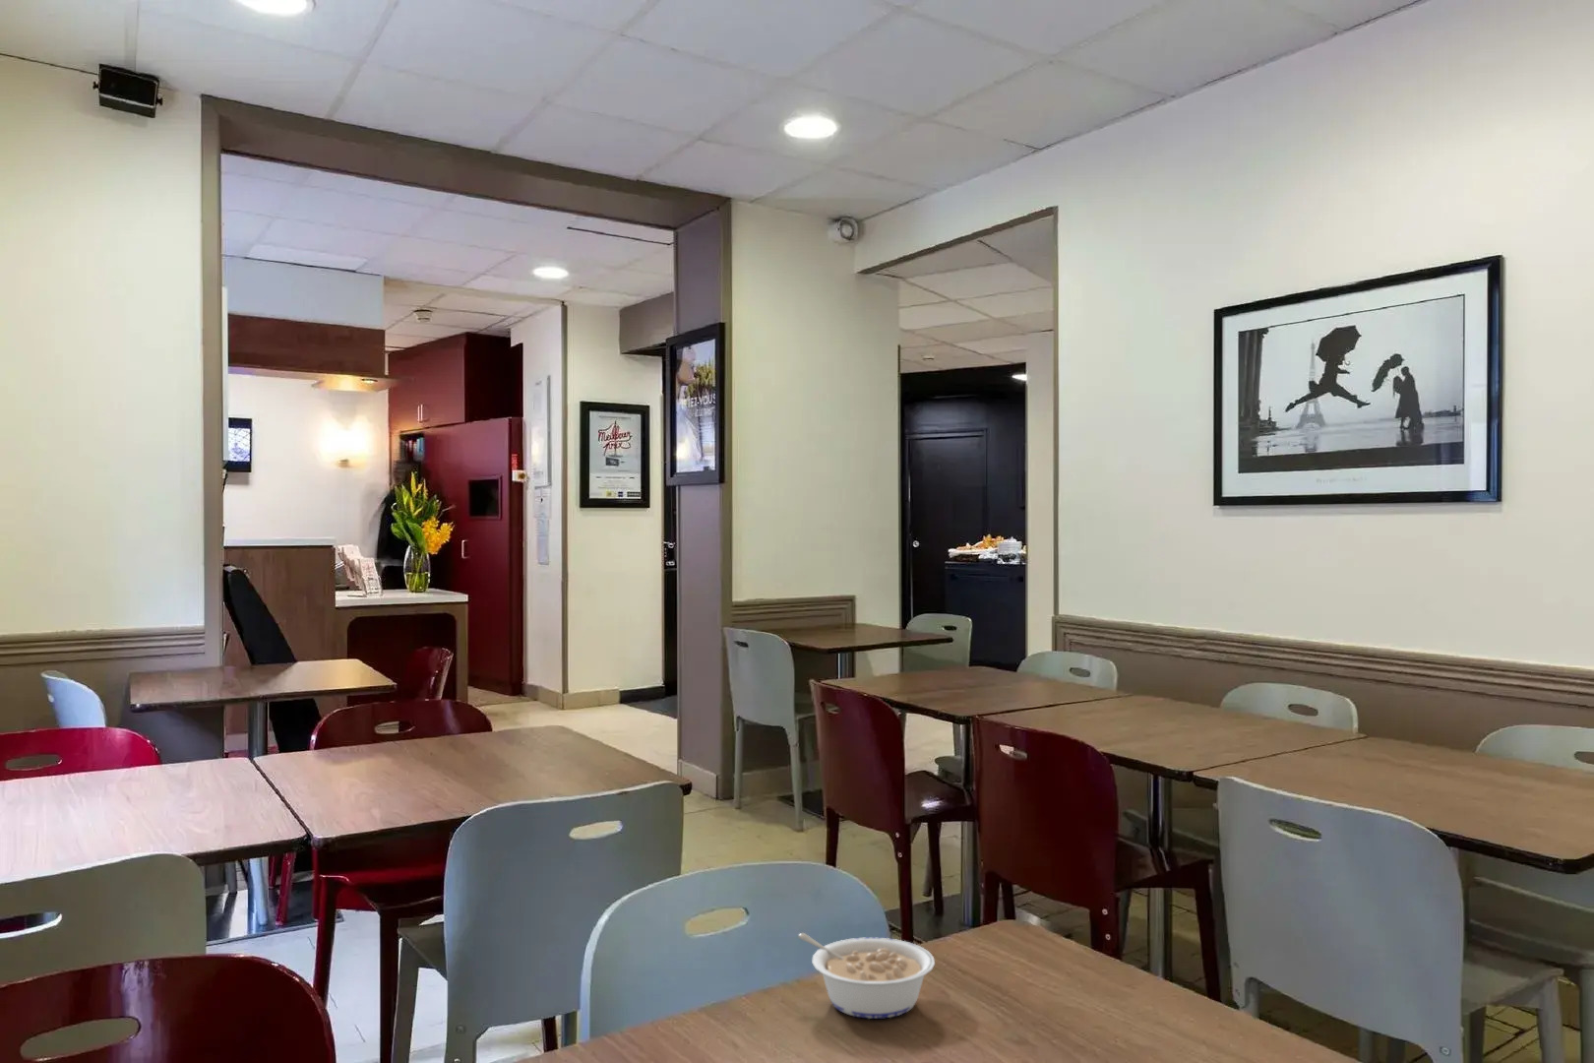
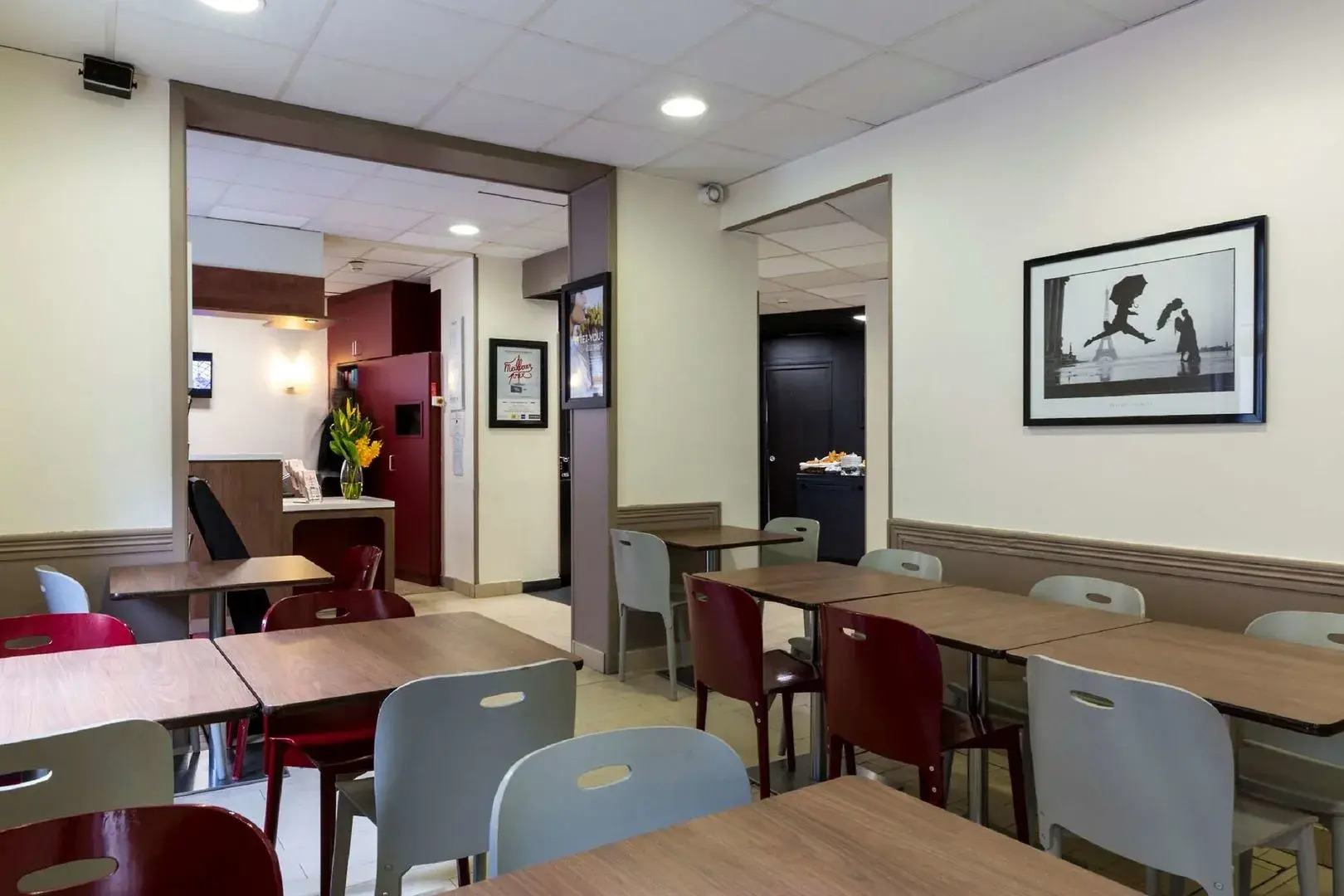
- legume [797,932,936,1019]
